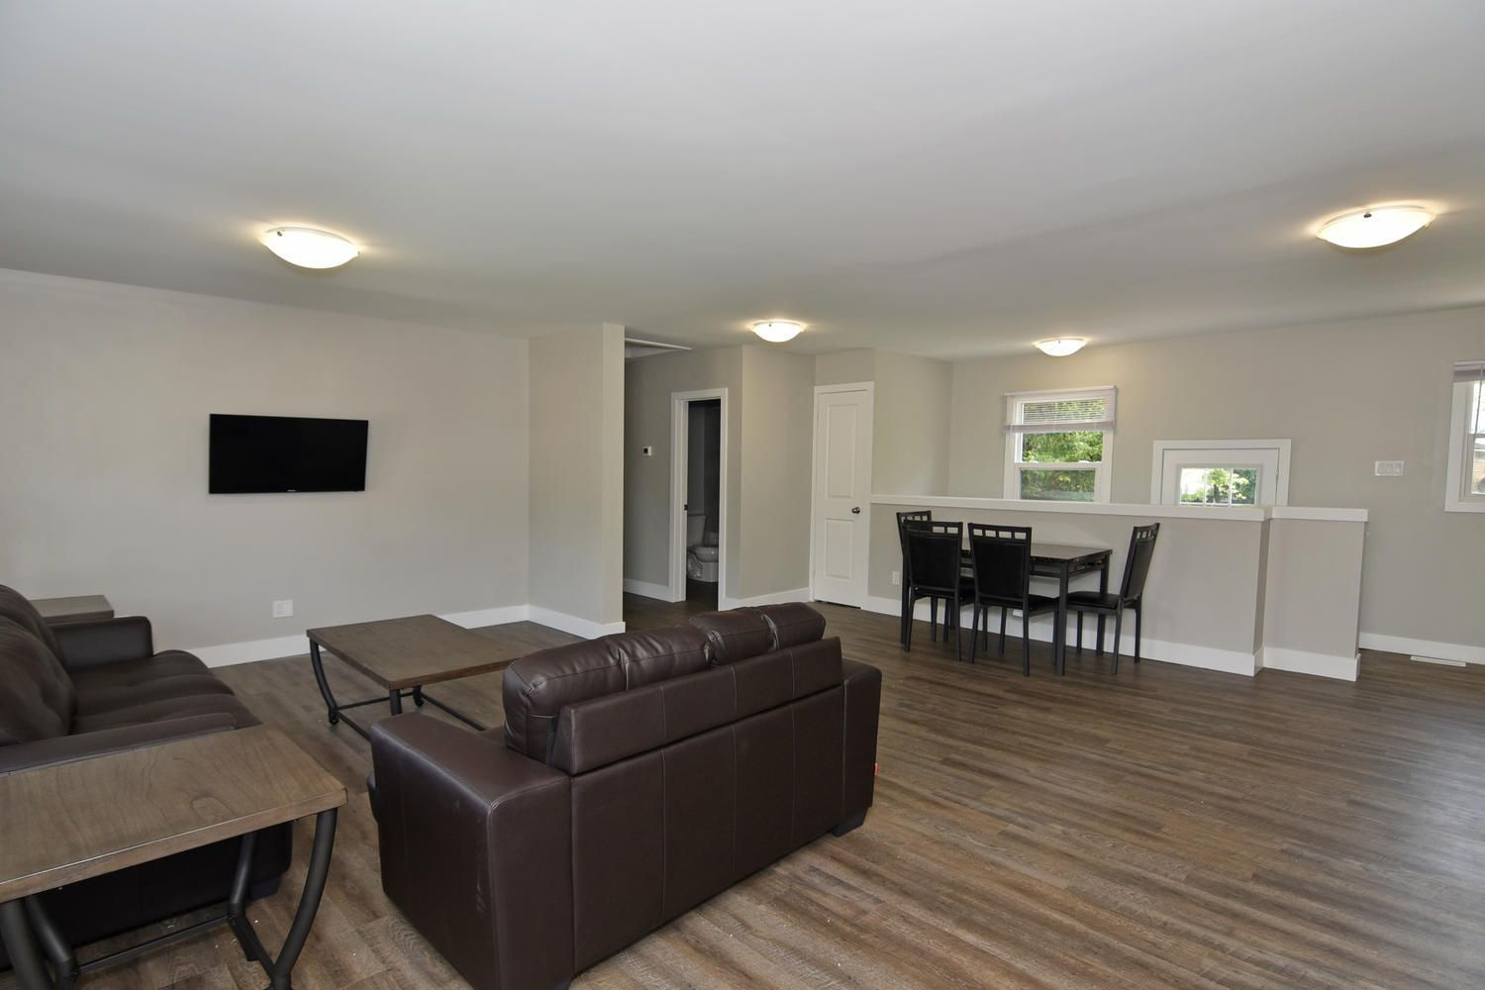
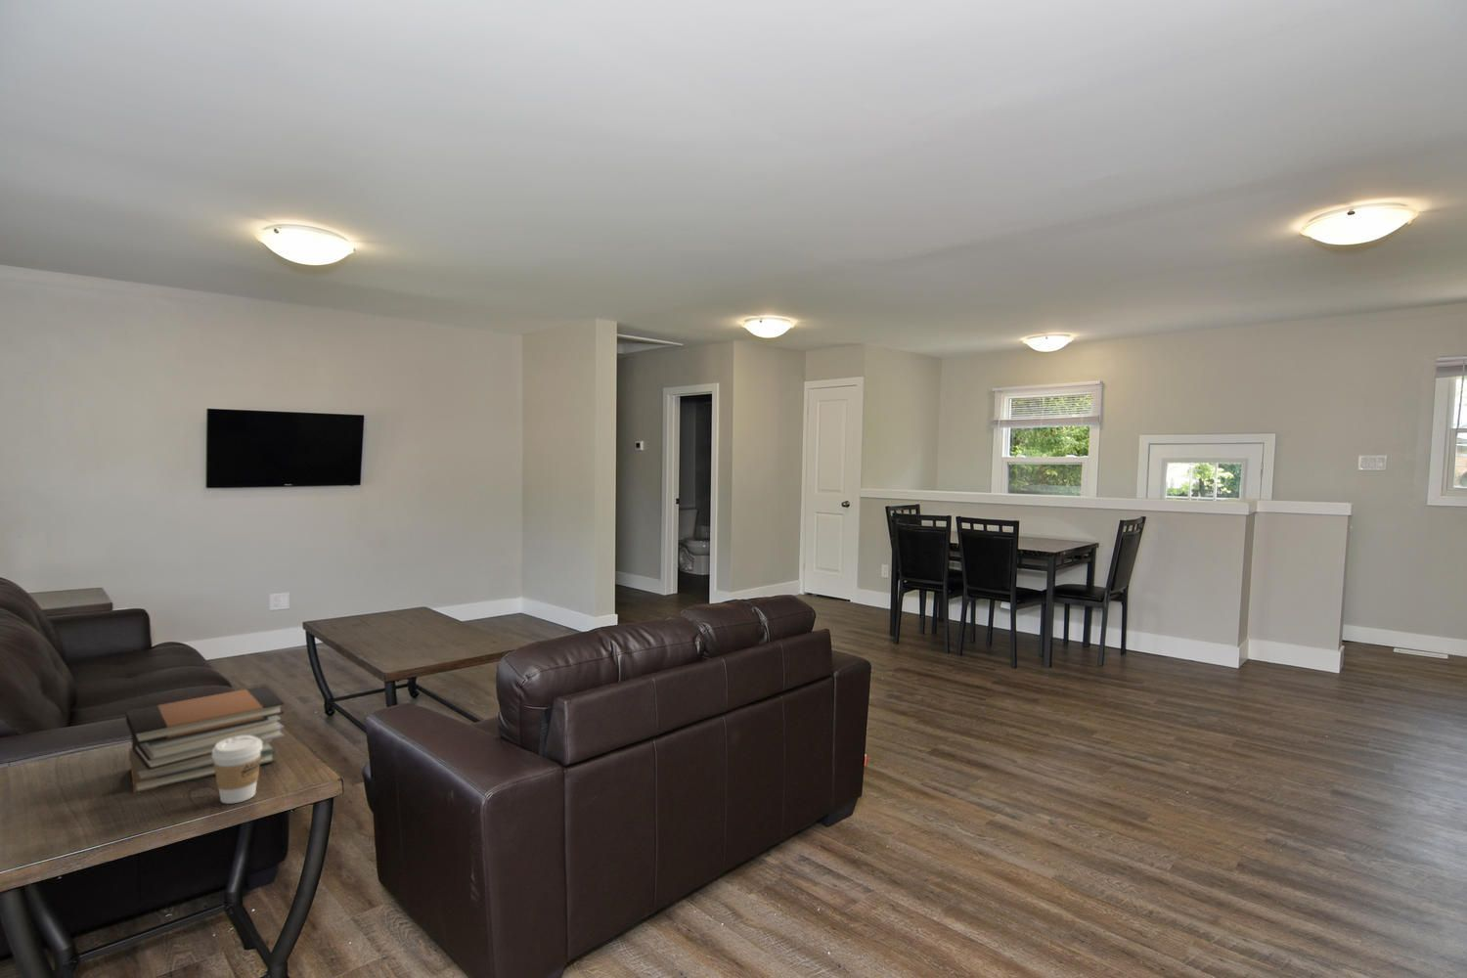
+ coffee cup [212,736,262,804]
+ book stack [126,684,286,795]
